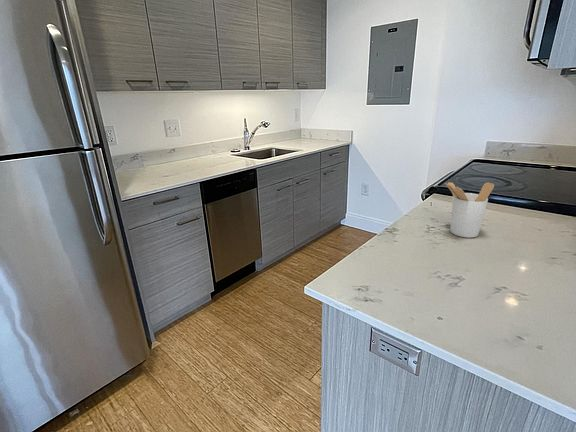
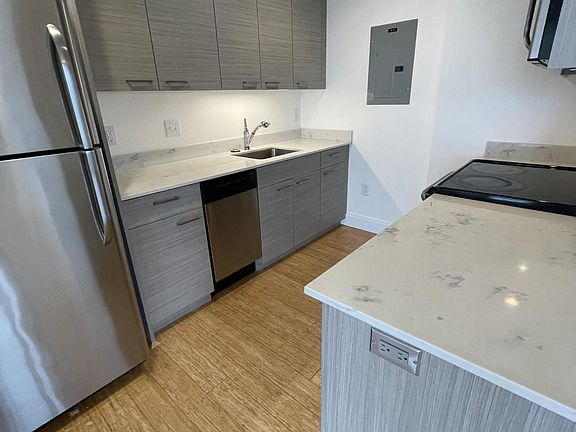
- utensil holder [444,182,495,238]
